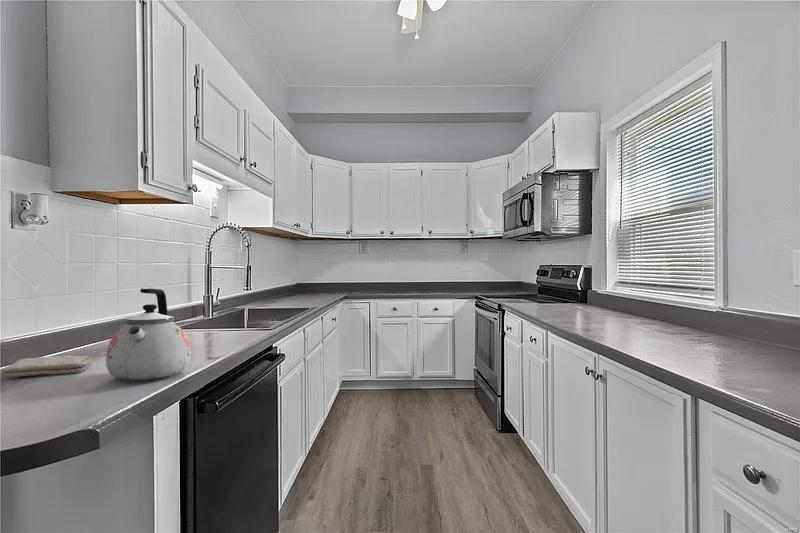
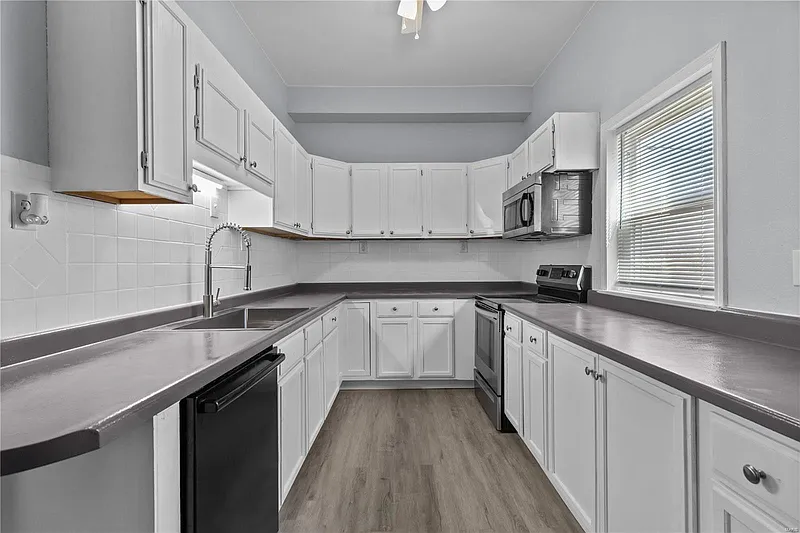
- kettle [105,288,192,381]
- washcloth [0,354,94,378]
